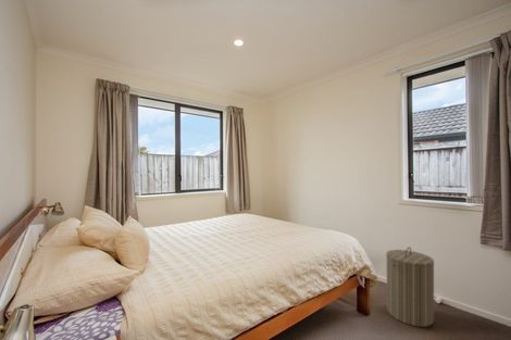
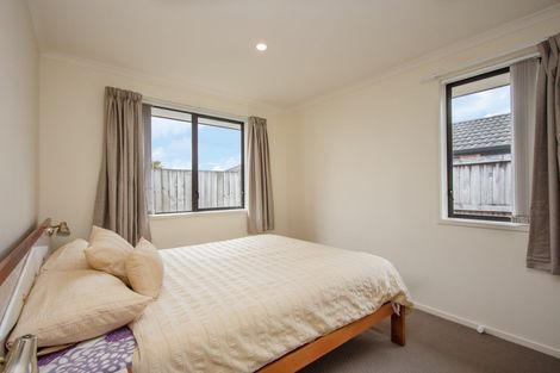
- laundry hamper [385,245,435,328]
